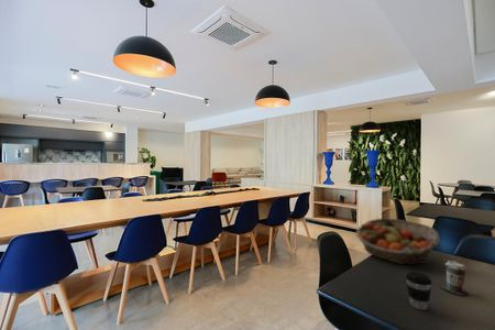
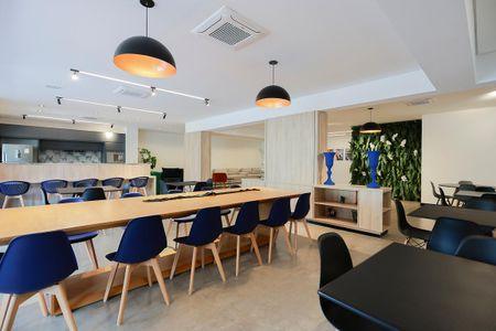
- coffee cup [405,271,432,311]
- fruit basket [355,218,441,266]
- coffee cup [440,260,470,296]
